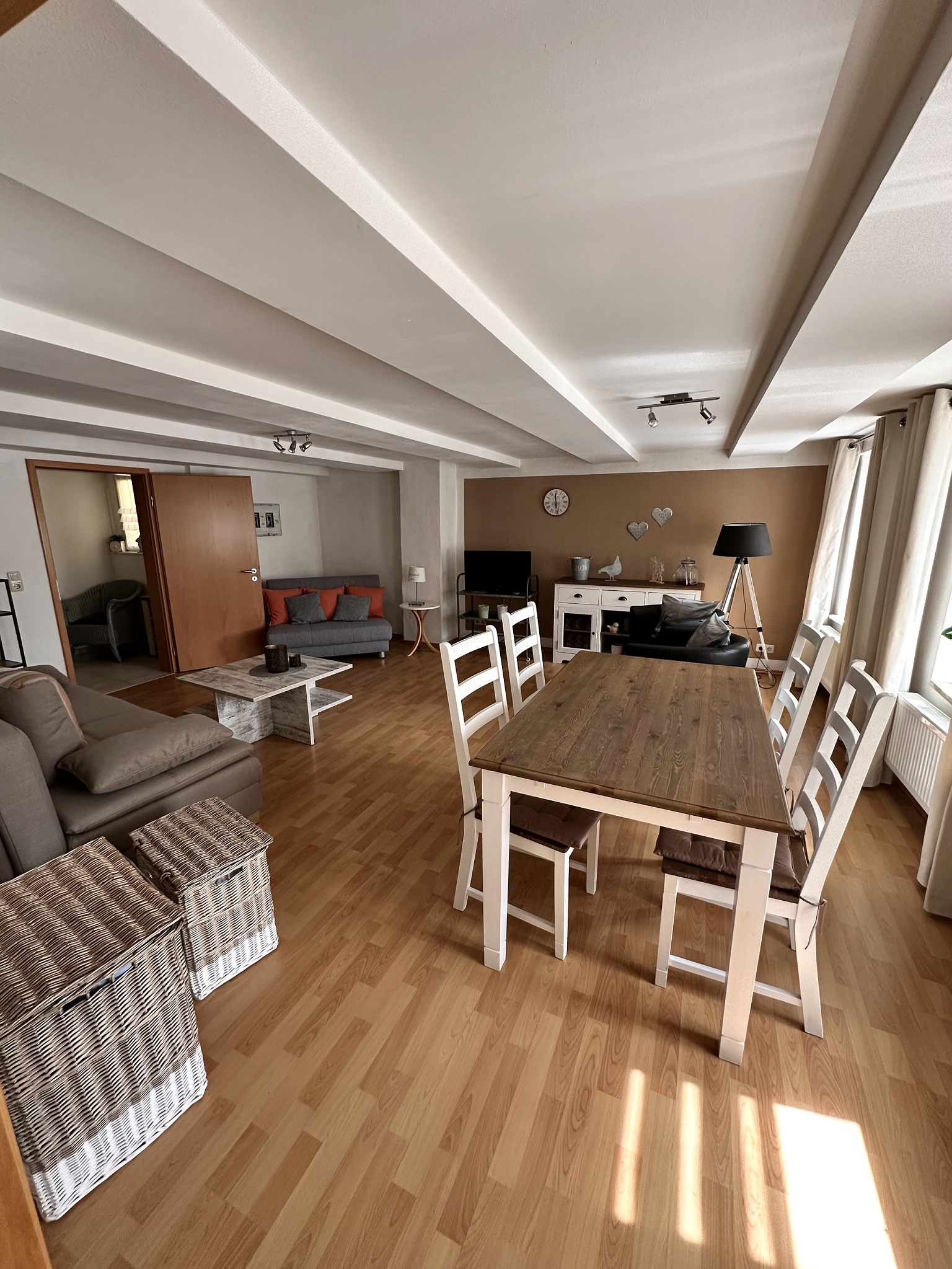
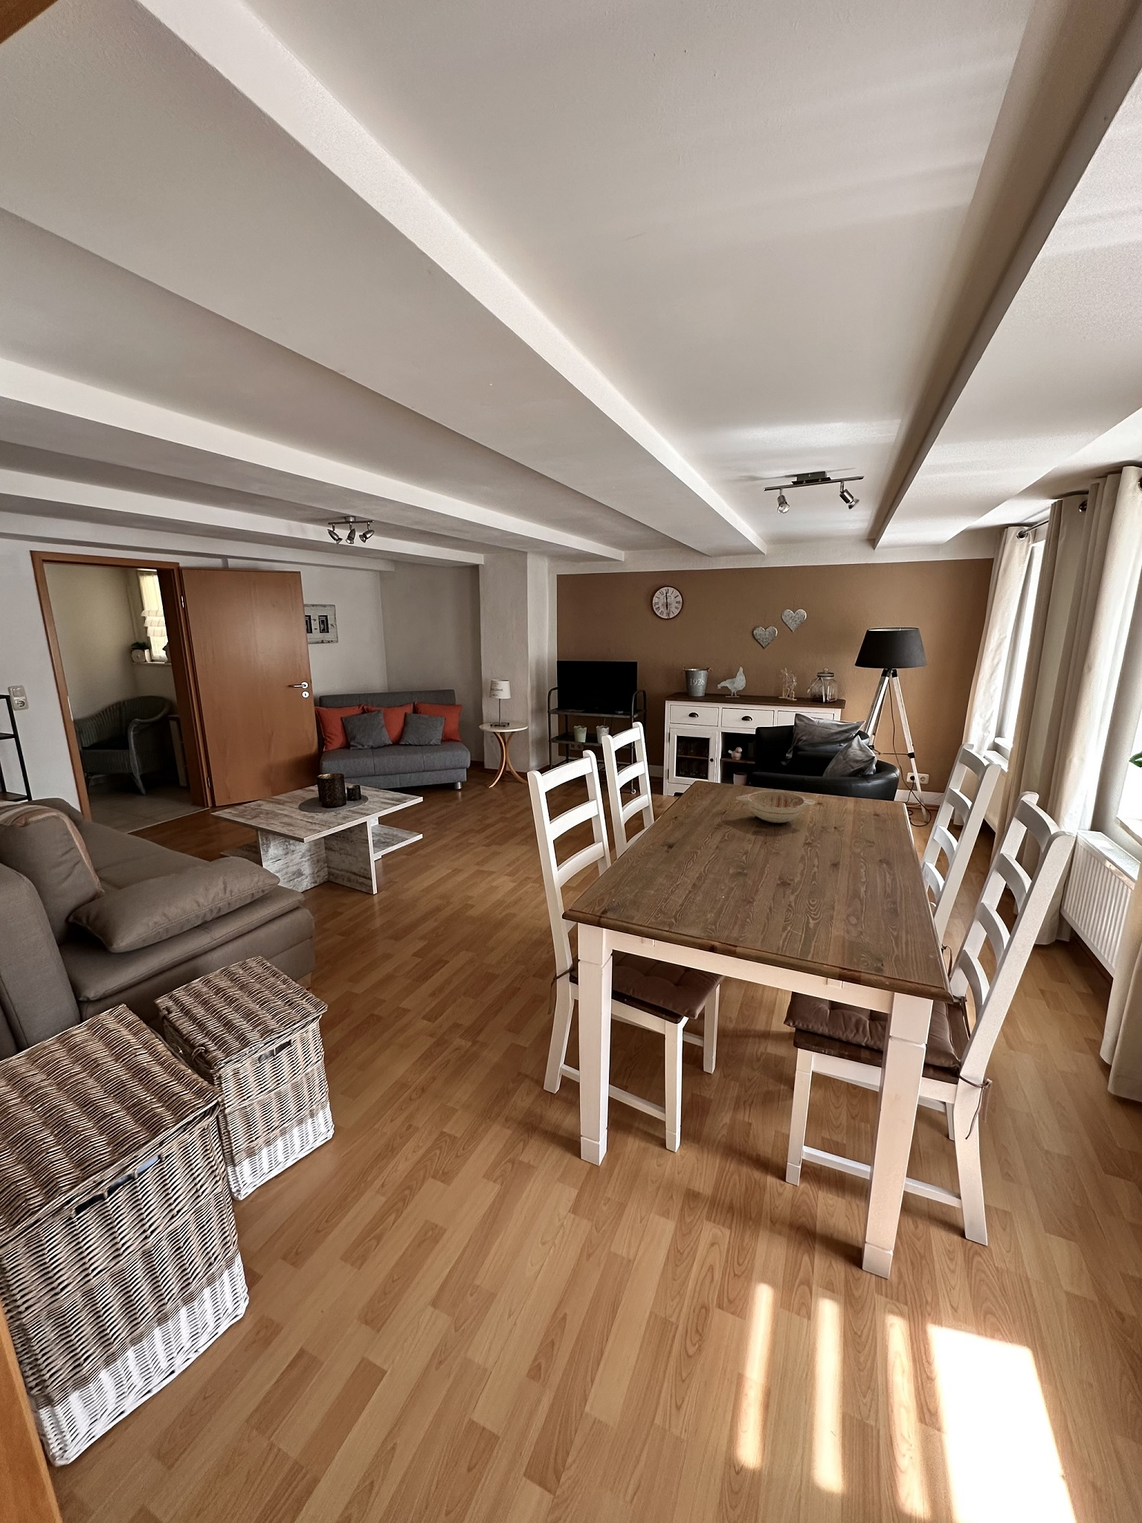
+ decorative bowl [737,790,816,823]
